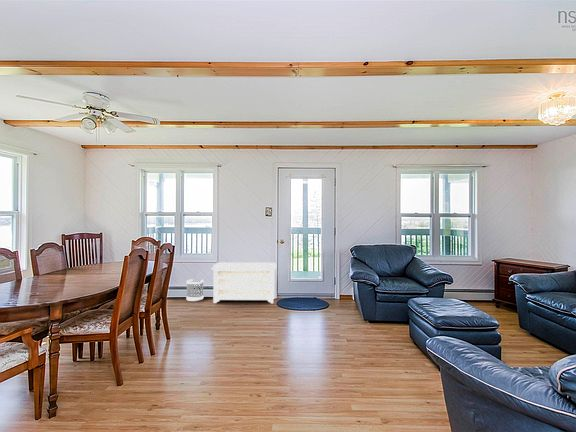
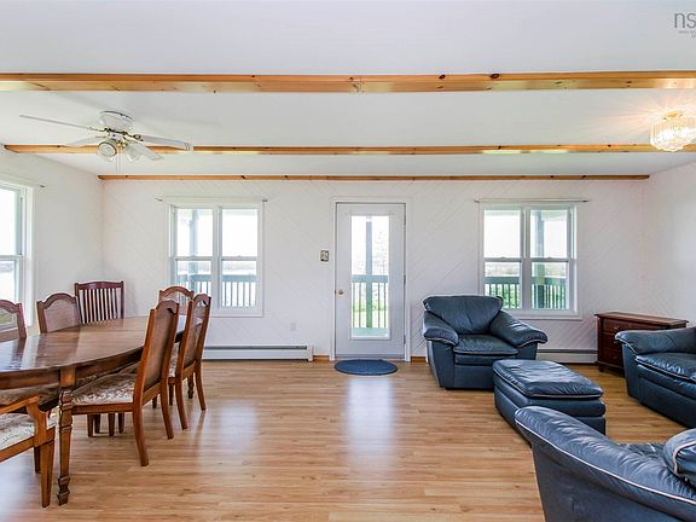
- wastebasket [185,278,204,302]
- bench [210,261,278,304]
